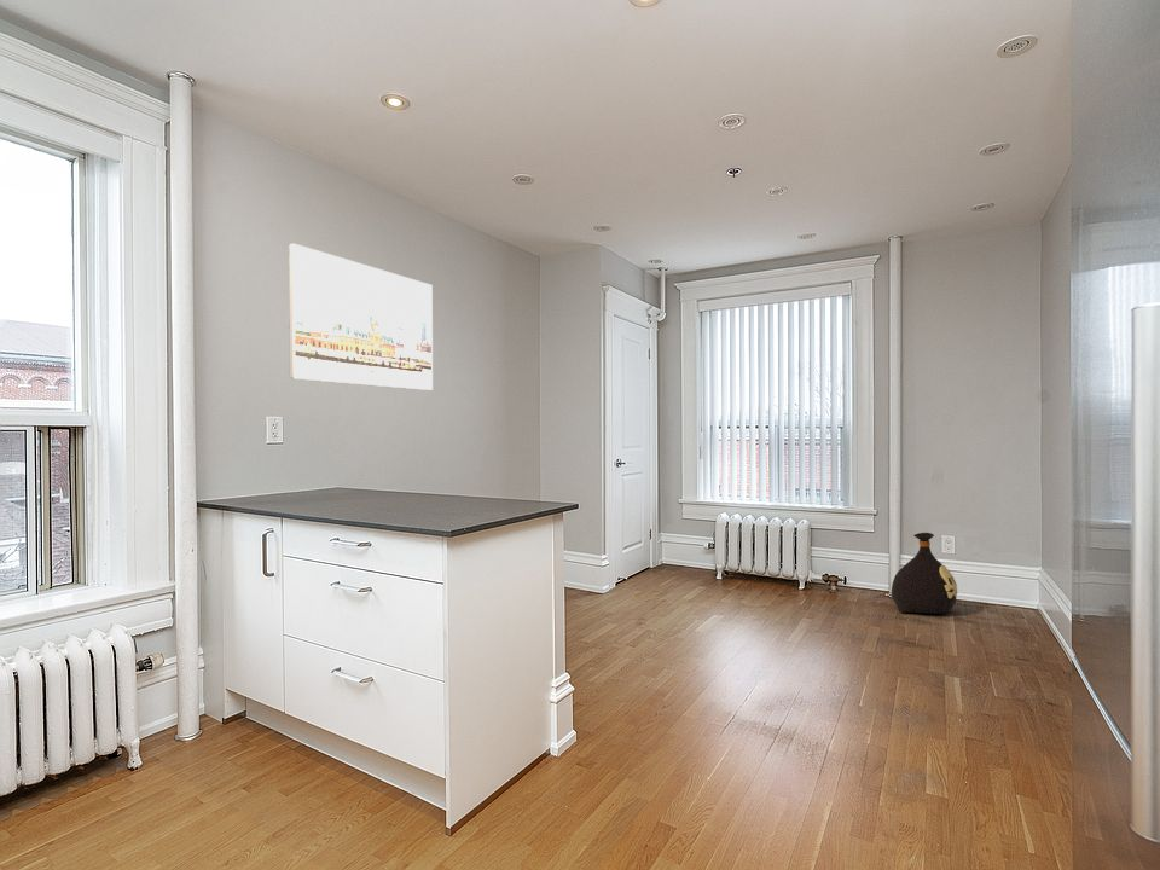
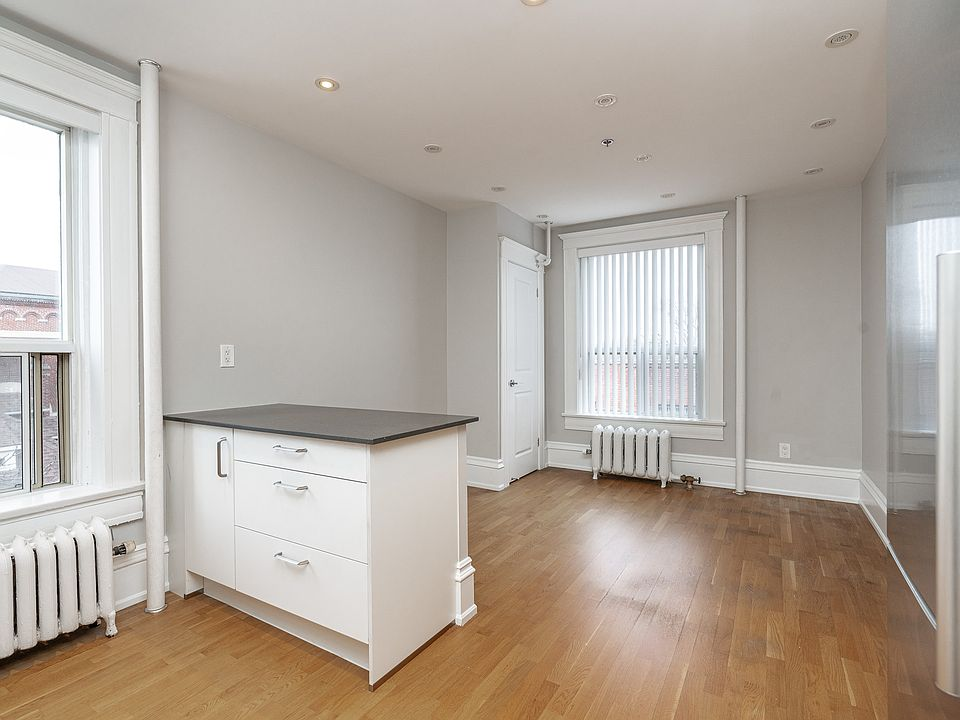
- bag [891,532,958,615]
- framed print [288,242,434,392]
